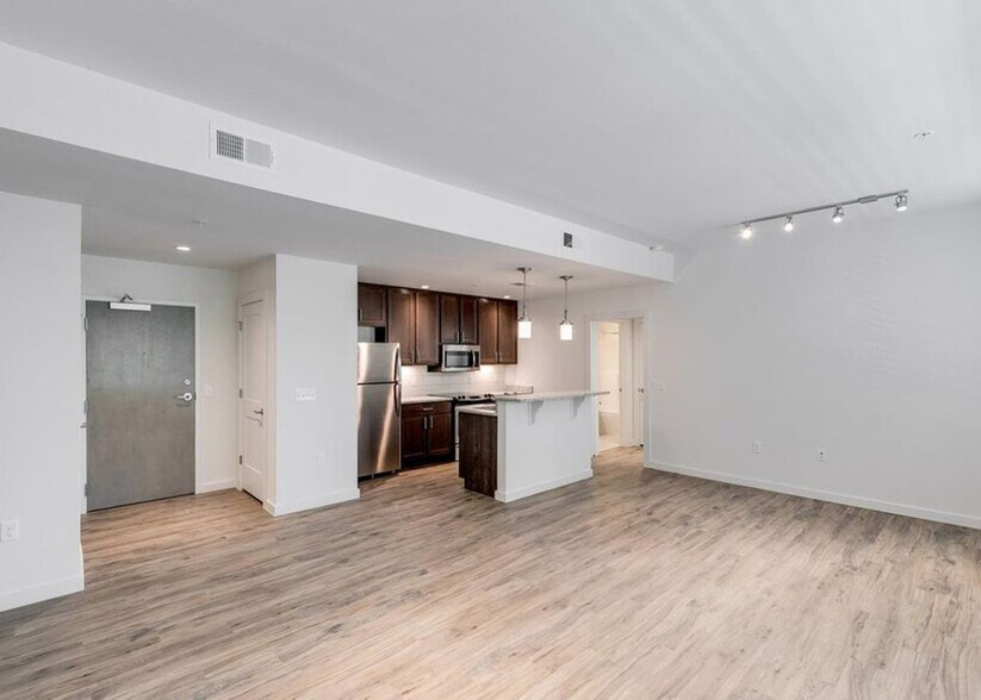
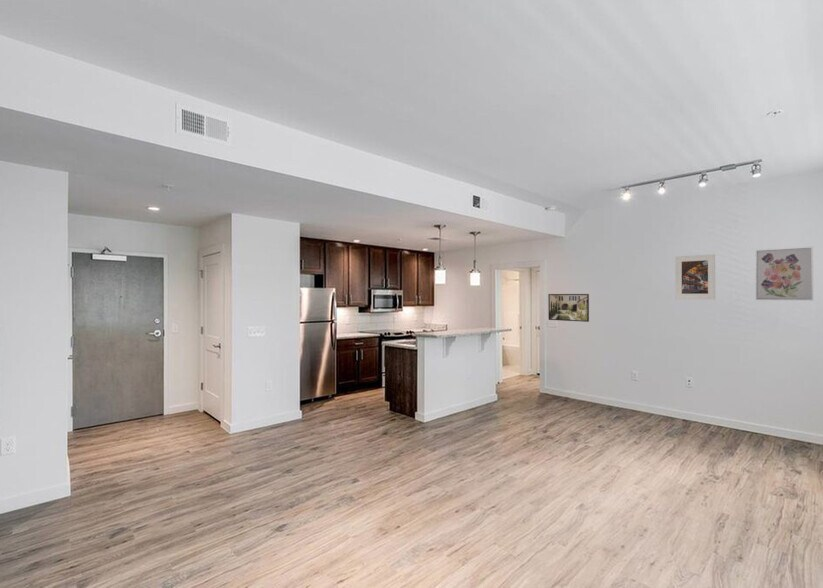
+ wall art [755,245,814,301]
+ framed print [547,293,590,323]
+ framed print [674,253,716,300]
